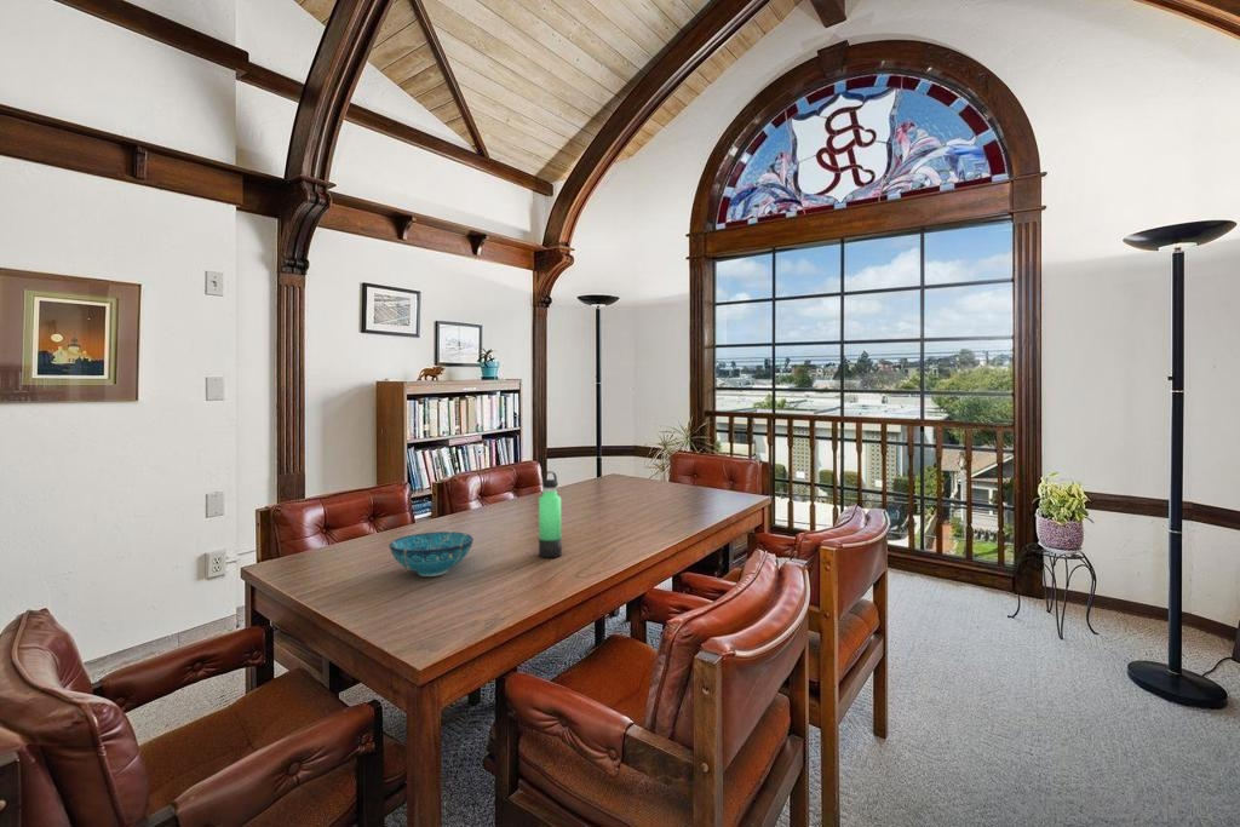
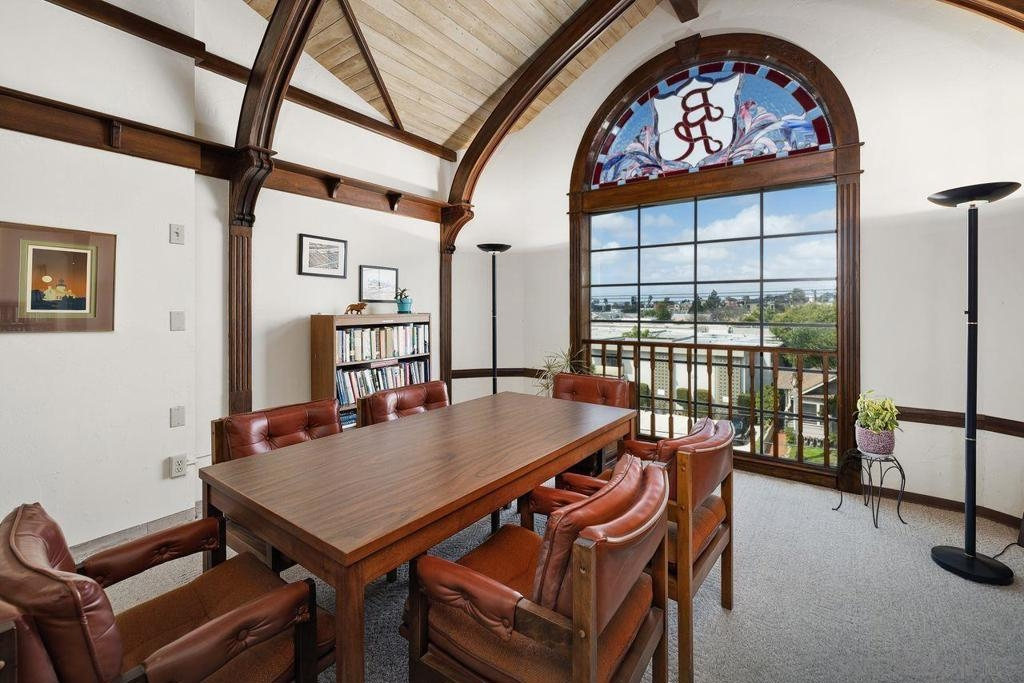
- bowl [388,530,475,578]
- thermos bottle [538,470,563,559]
